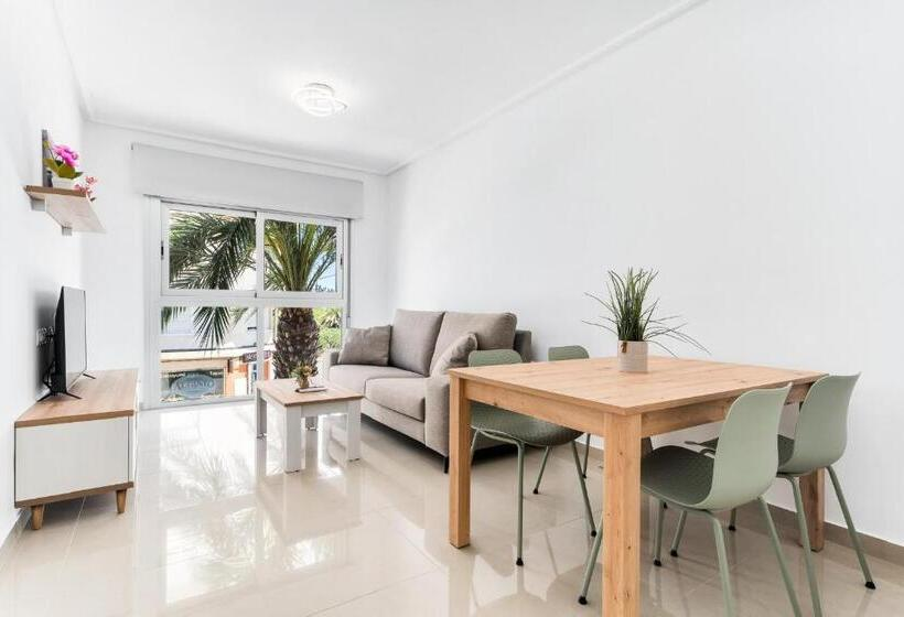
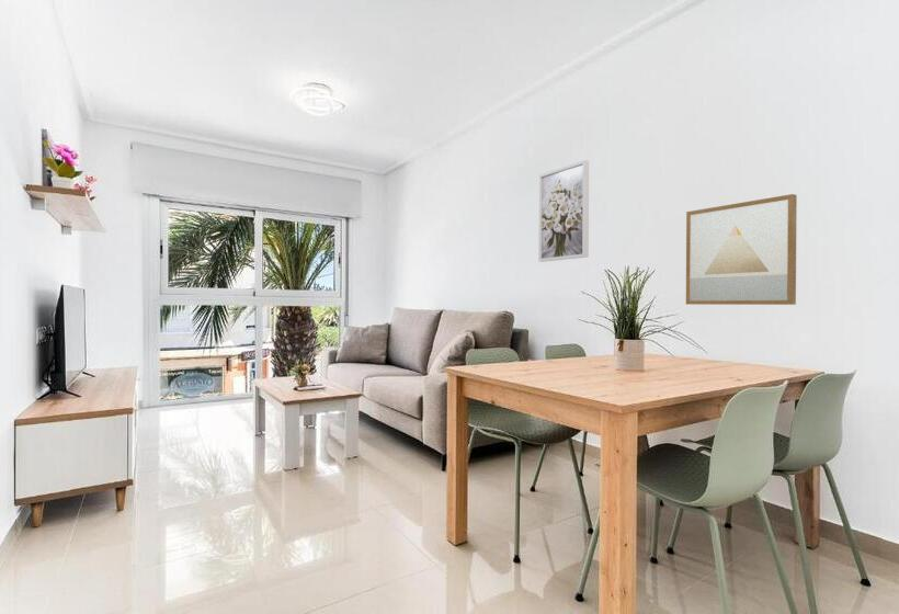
+ wall art [537,159,590,263]
+ wall art [685,193,798,306]
